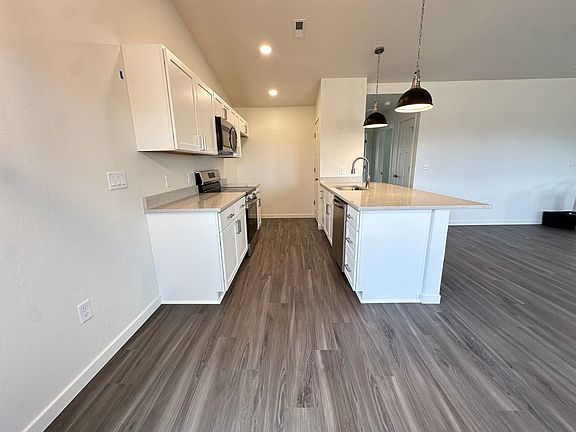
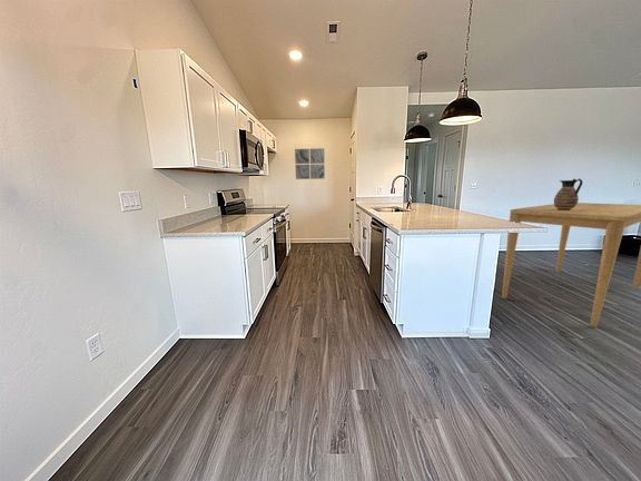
+ wall art [294,147,326,180]
+ dining table [501,202,641,328]
+ ceramic jug [553,178,583,210]
